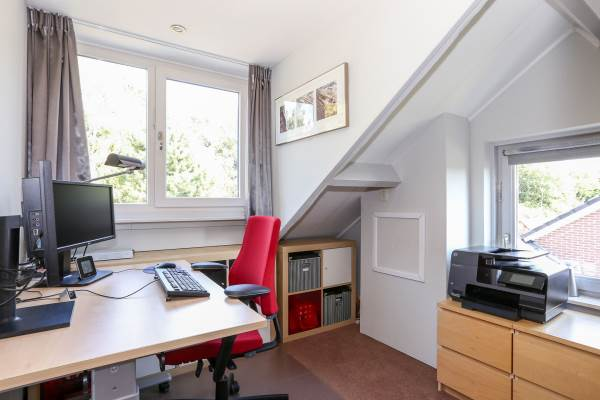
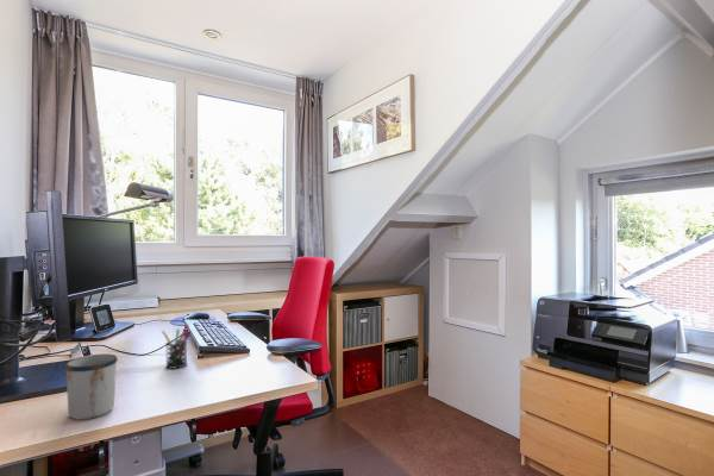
+ pen holder [161,324,193,370]
+ mug [64,353,119,420]
